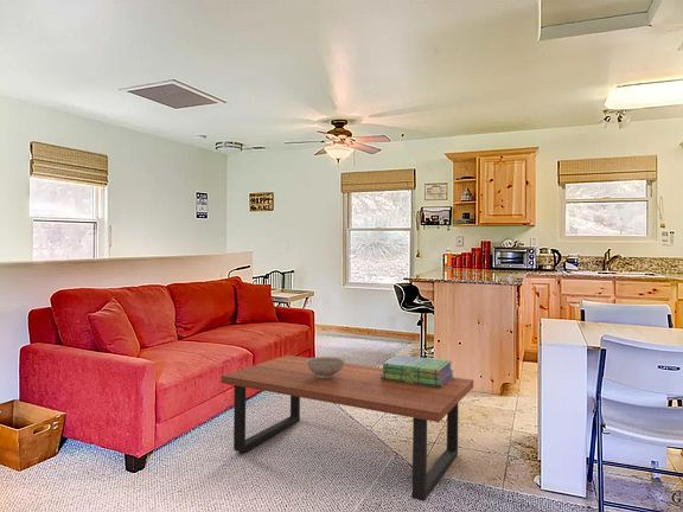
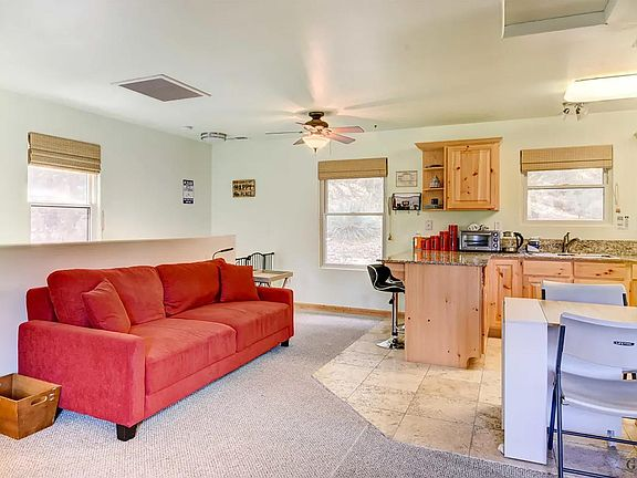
- stack of books [381,354,455,388]
- decorative bowl [306,356,346,378]
- coffee table [219,354,474,503]
